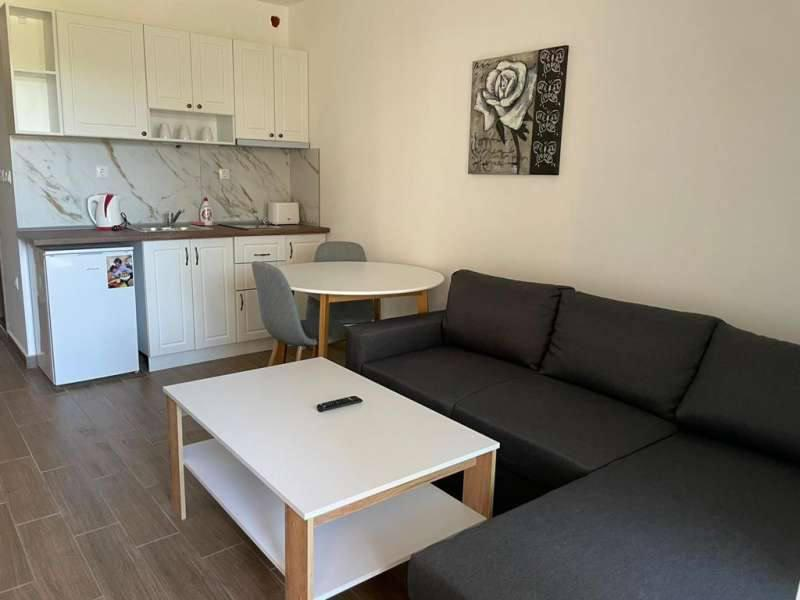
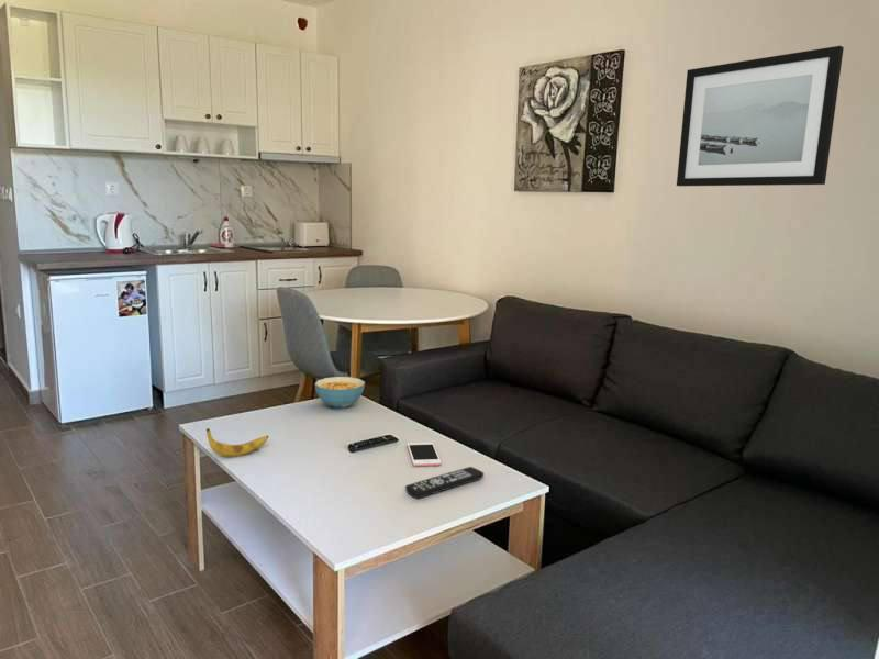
+ cereal bowl [314,376,366,410]
+ banana [205,427,269,458]
+ cell phone [407,442,443,467]
+ remote control [404,466,485,500]
+ wall art [676,45,845,187]
